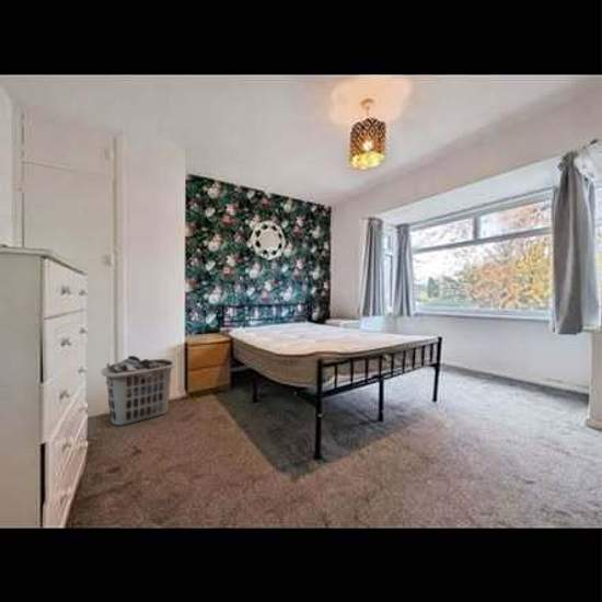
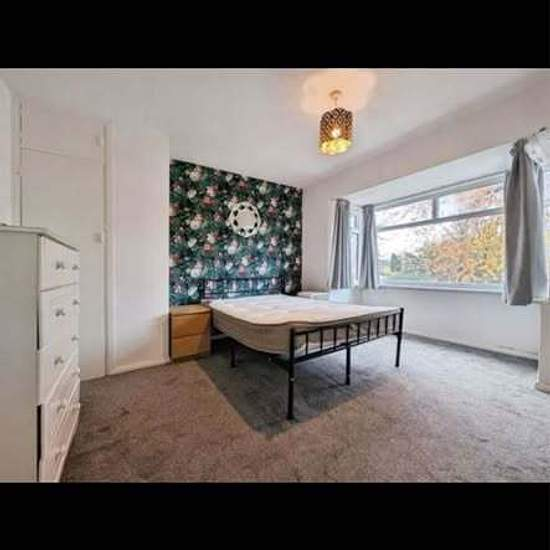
- clothes hamper [101,355,176,427]
